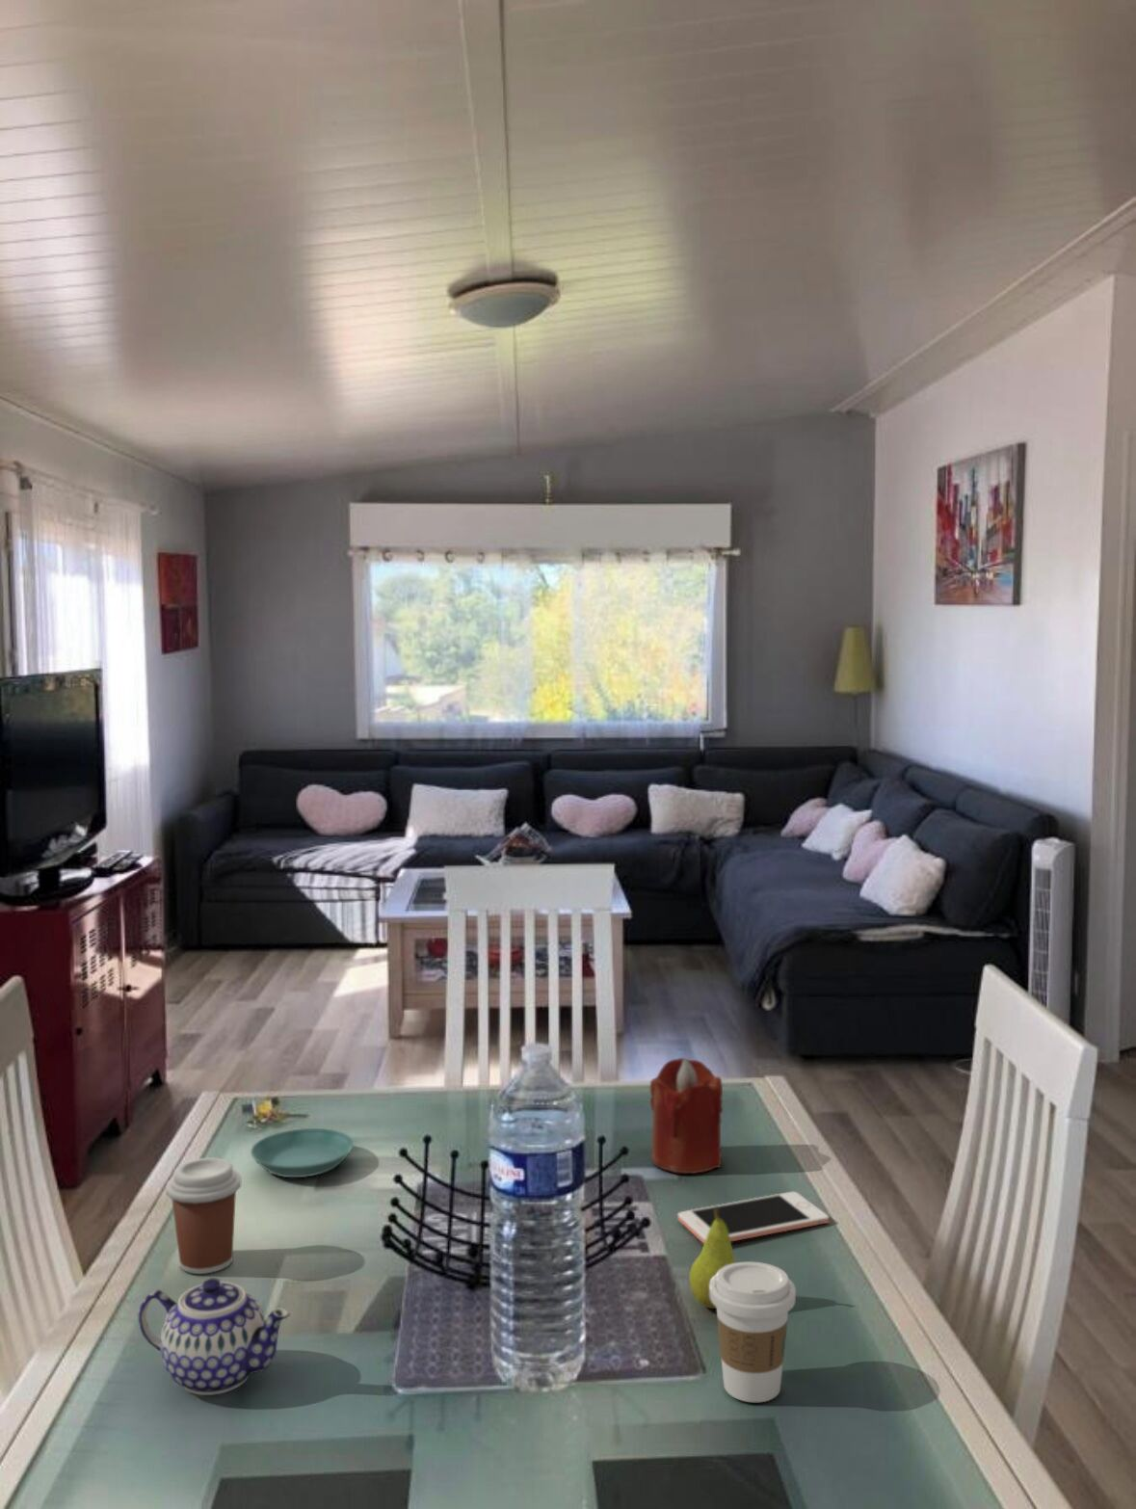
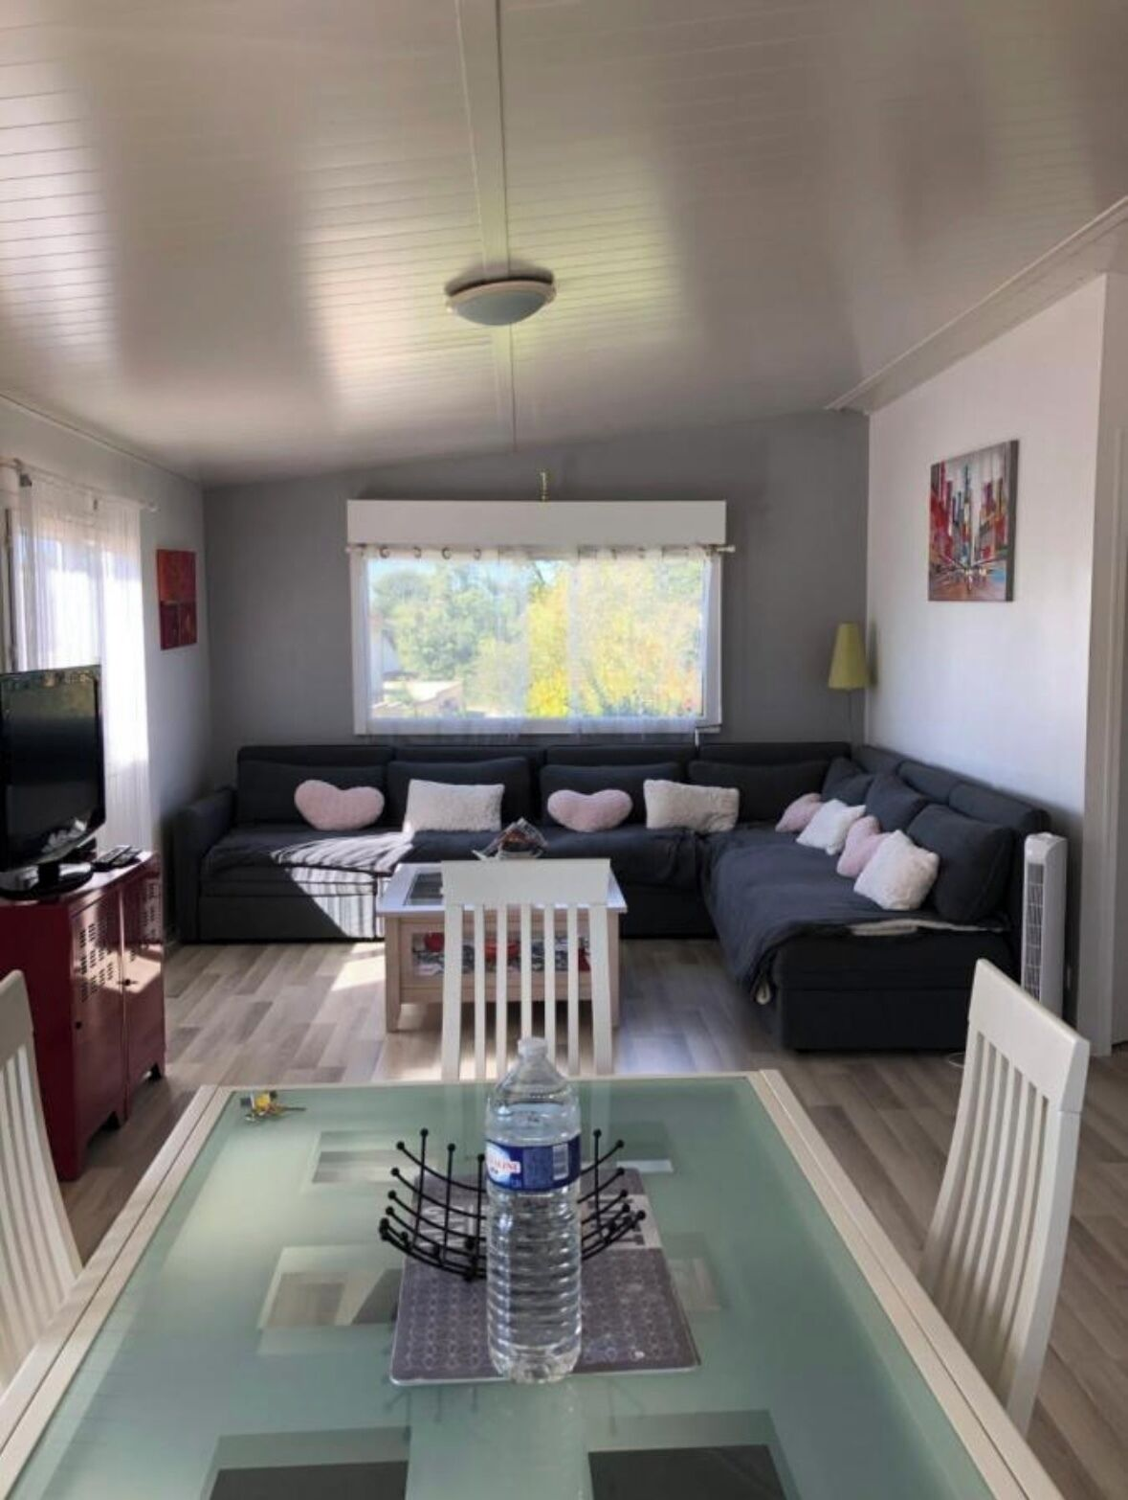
- teapot [137,1276,291,1396]
- saucer [249,1127,354,1179]
- fruit [689,1206,737,1310]
- coffee cup [165,1156,242,1275]
- cell phone [678,1190,829,1245]
- coffee cup [709,1261,797,1403]
- candle [648,1057,723,1175]
